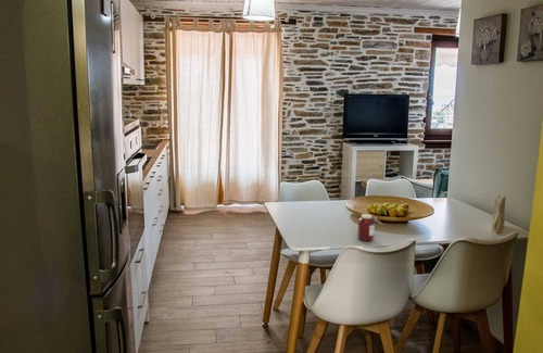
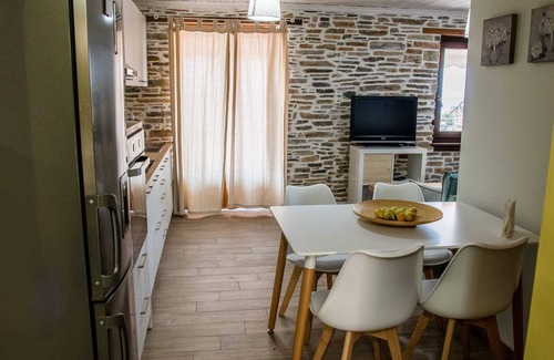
- jar [356,213,384,242]
